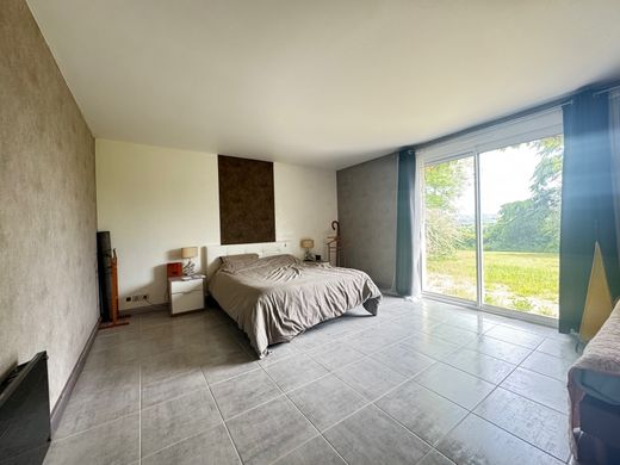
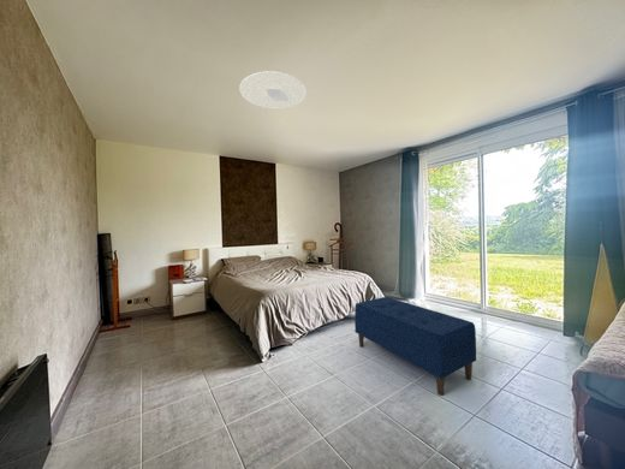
+ ceiling light [238,70,308,111]
+ bench [353,296,477,397]
